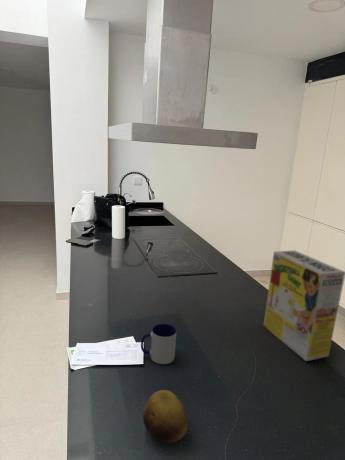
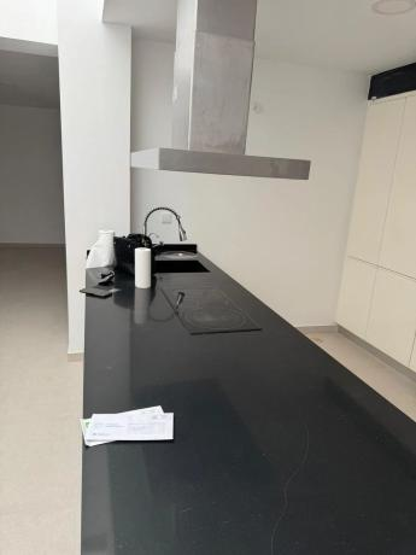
- cereal box [263,249,345,362]
- mug [140,323,177,365]
- fruit [142,389,188,443]
